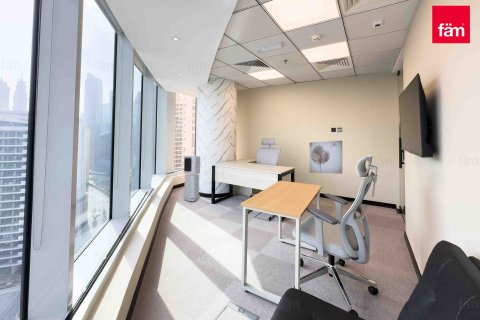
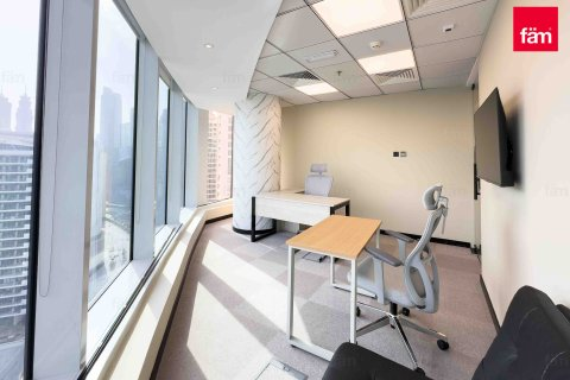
- wall art [309,140,343,175]
- air purifier [183,155,201,202]
